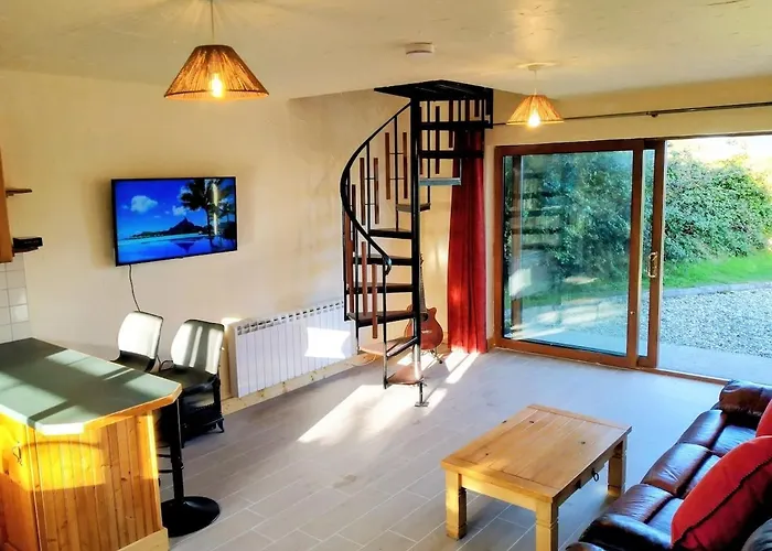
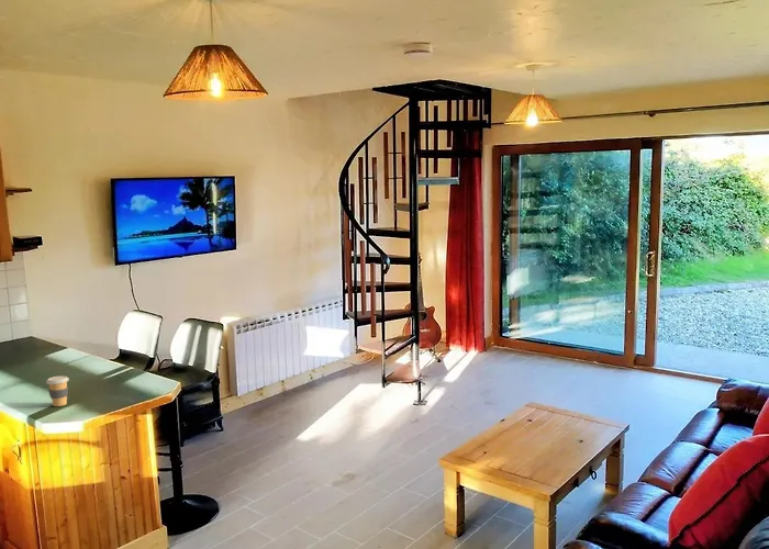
+ coffee cup [45,374,70,407]
